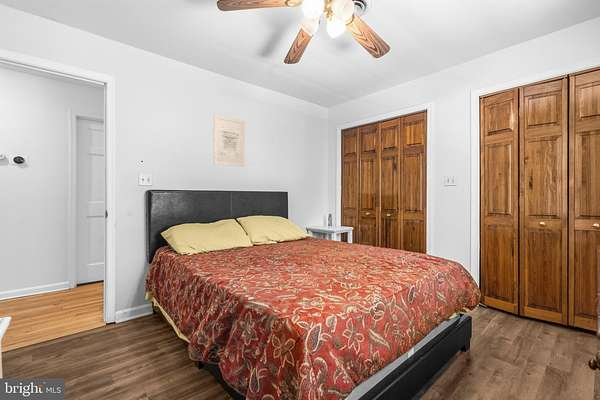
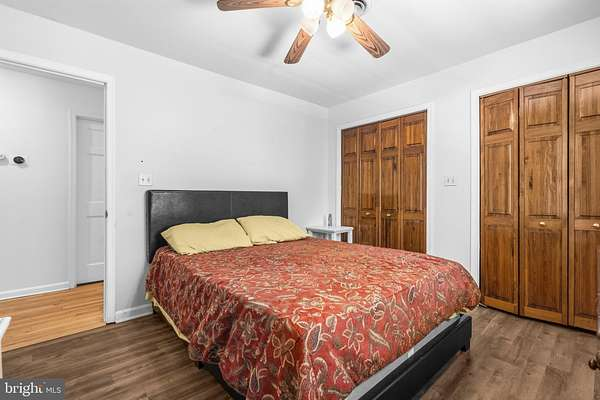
- wall art [213,114,246,168]
